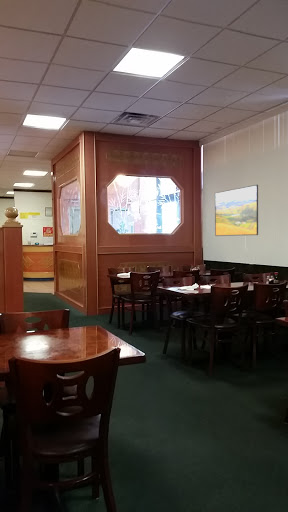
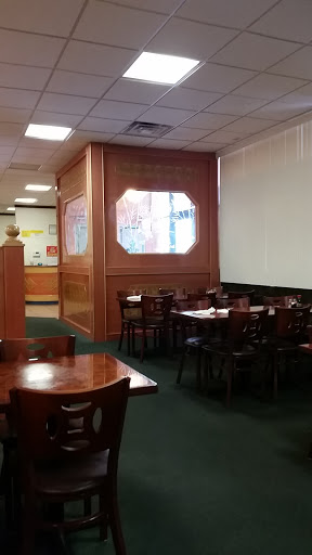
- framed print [214,184,259,237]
